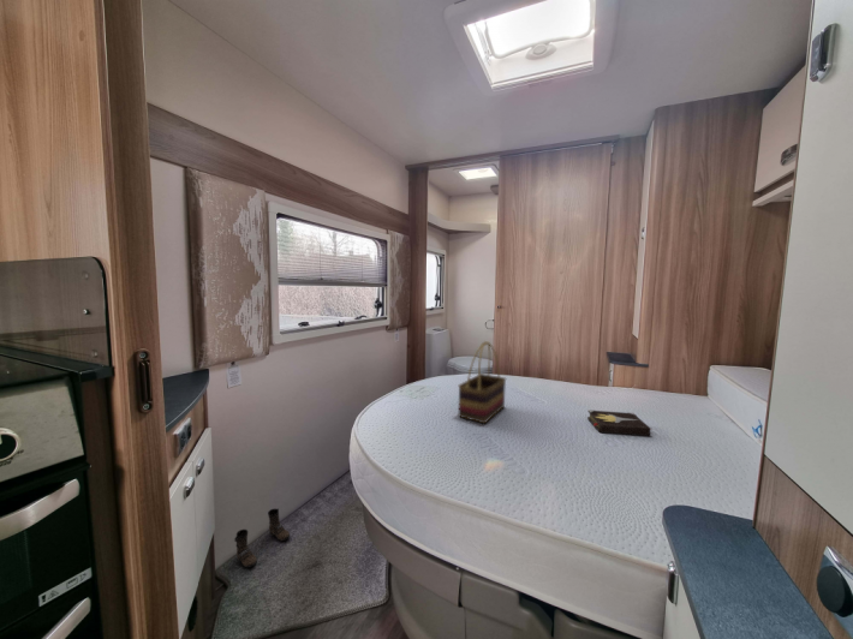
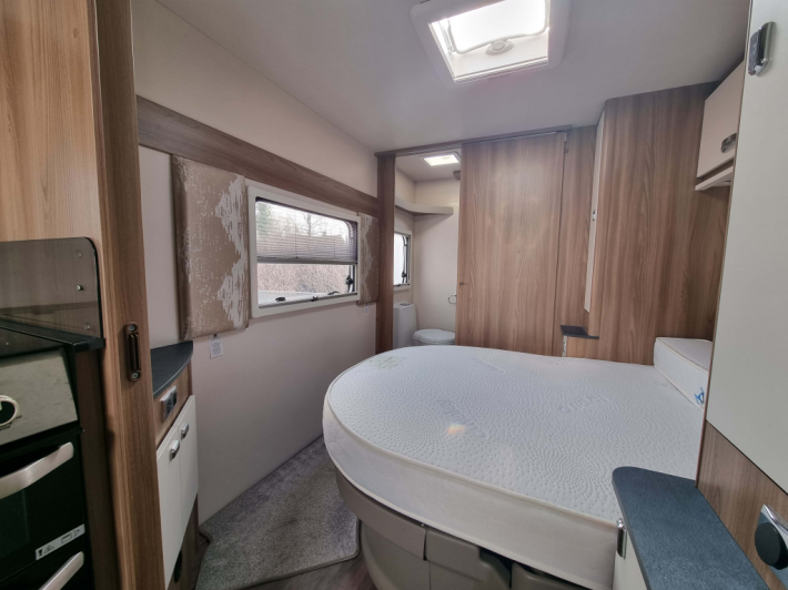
- boots [233,507,291,568]
- hardback book [586,408,652,437]
- woven basket [457,340,507,424]
